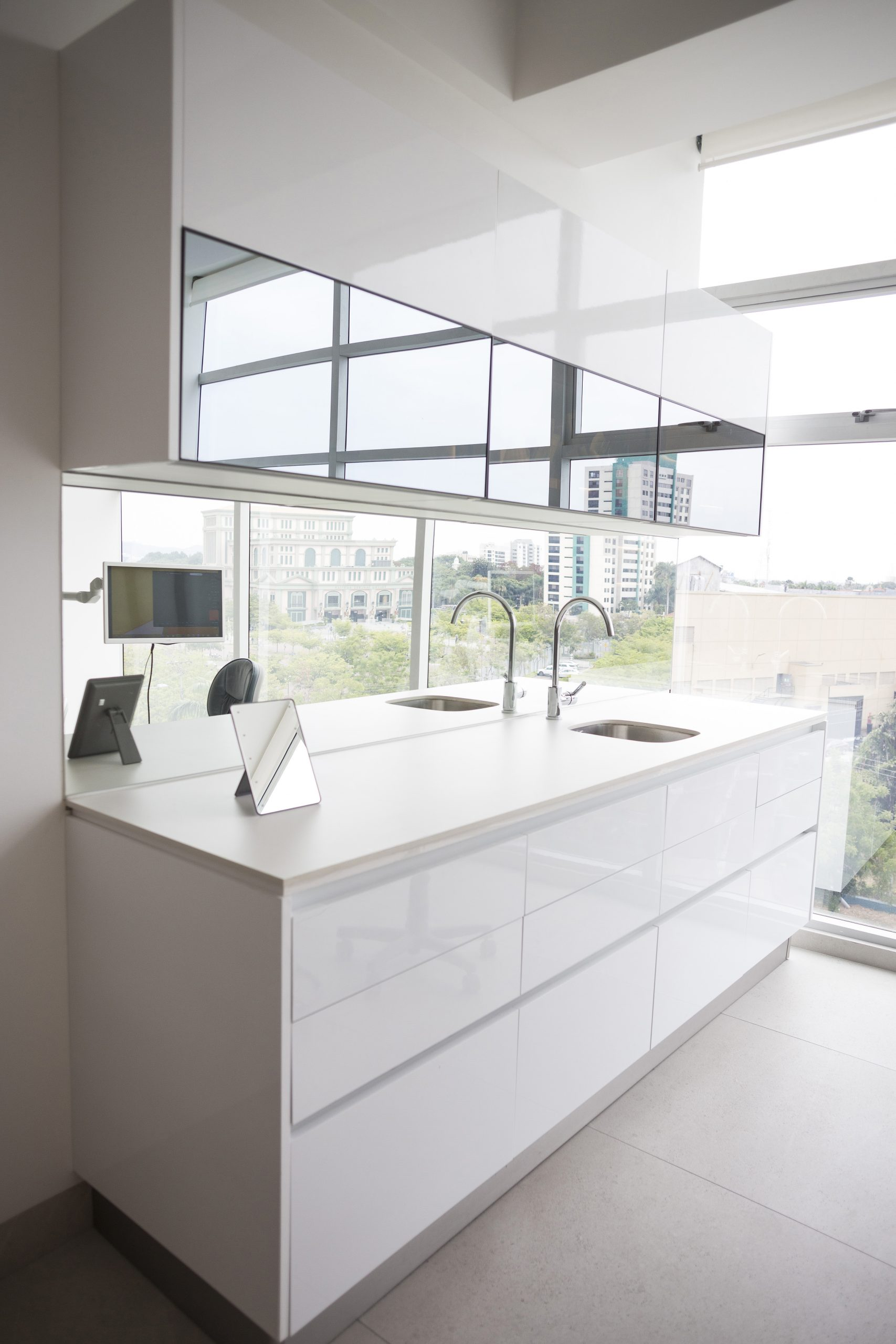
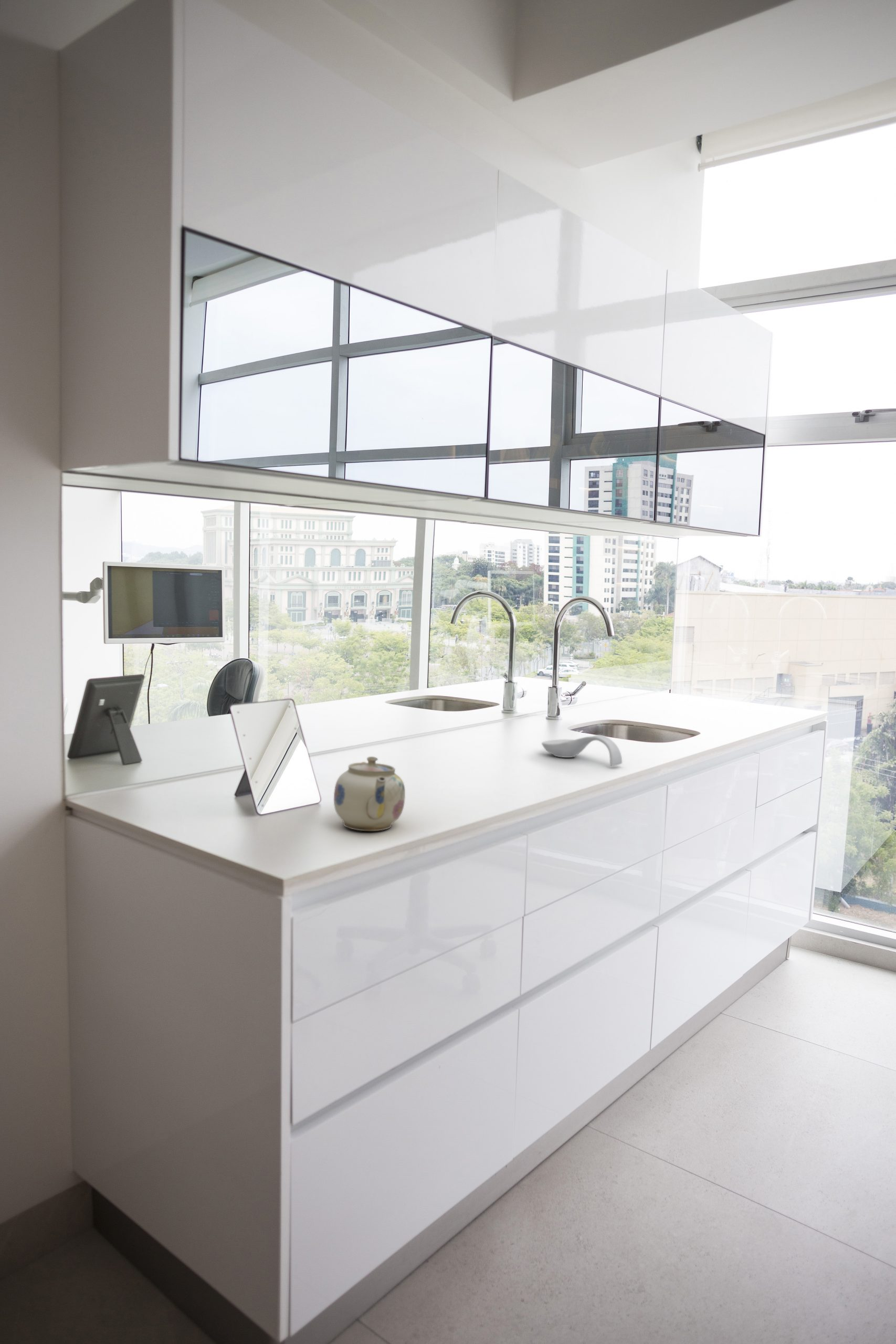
+ spoon rest [541,734,623,766]
+ teapot [333,756,406,832]
